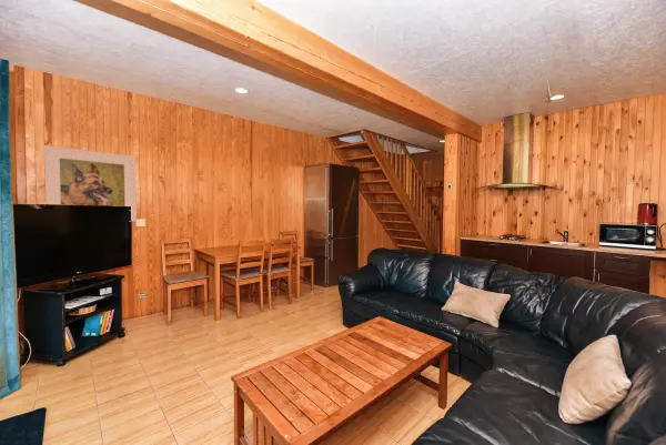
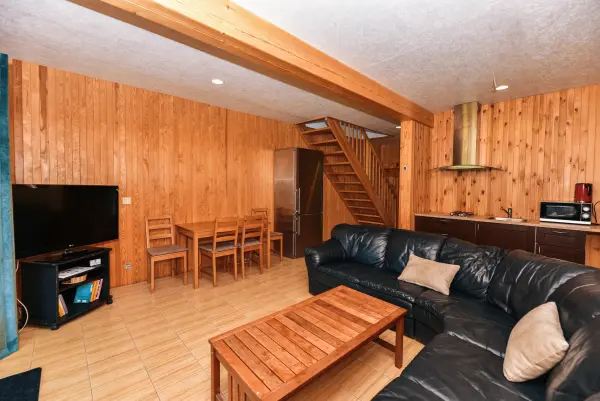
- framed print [43,144,138,222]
